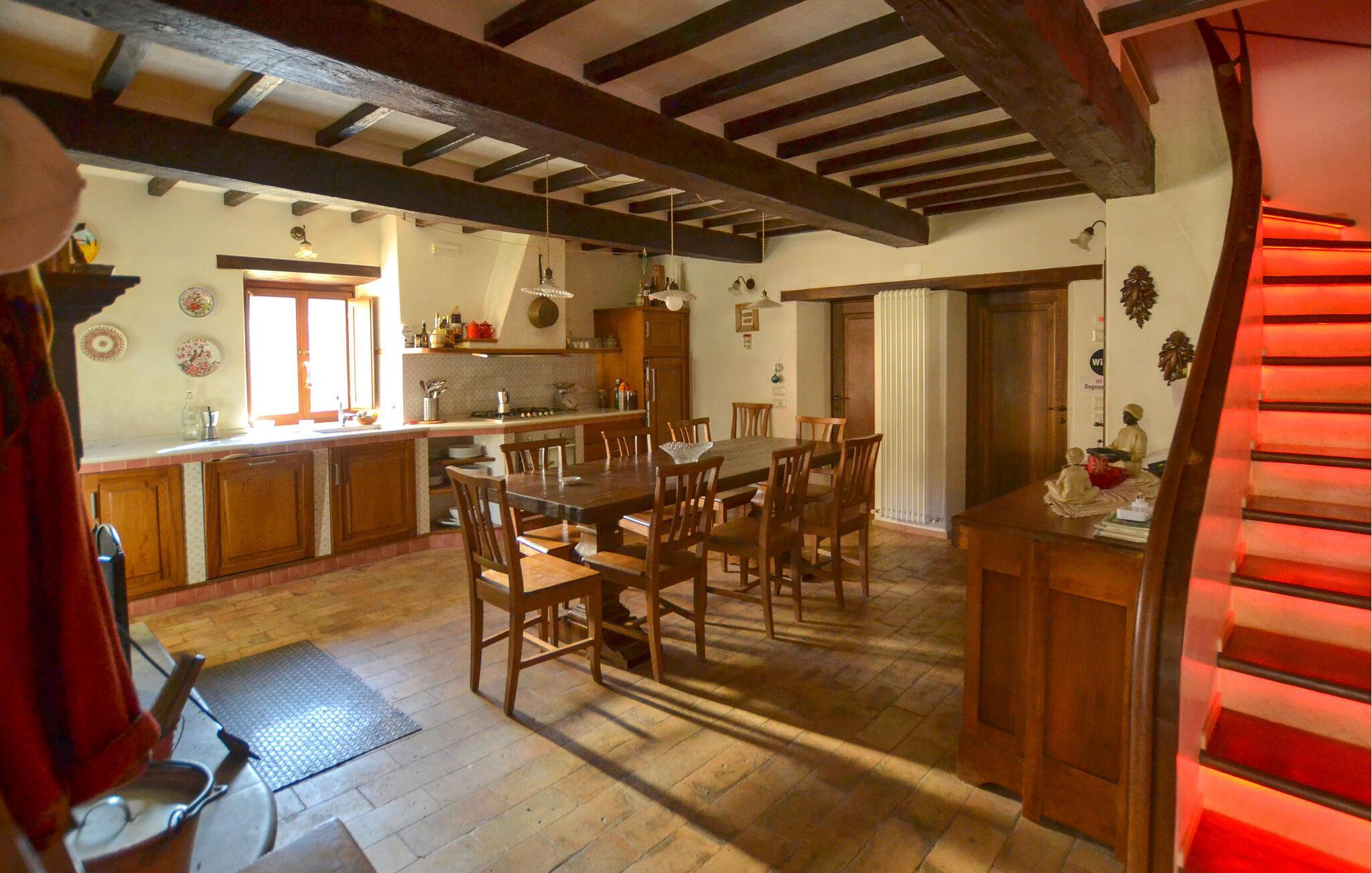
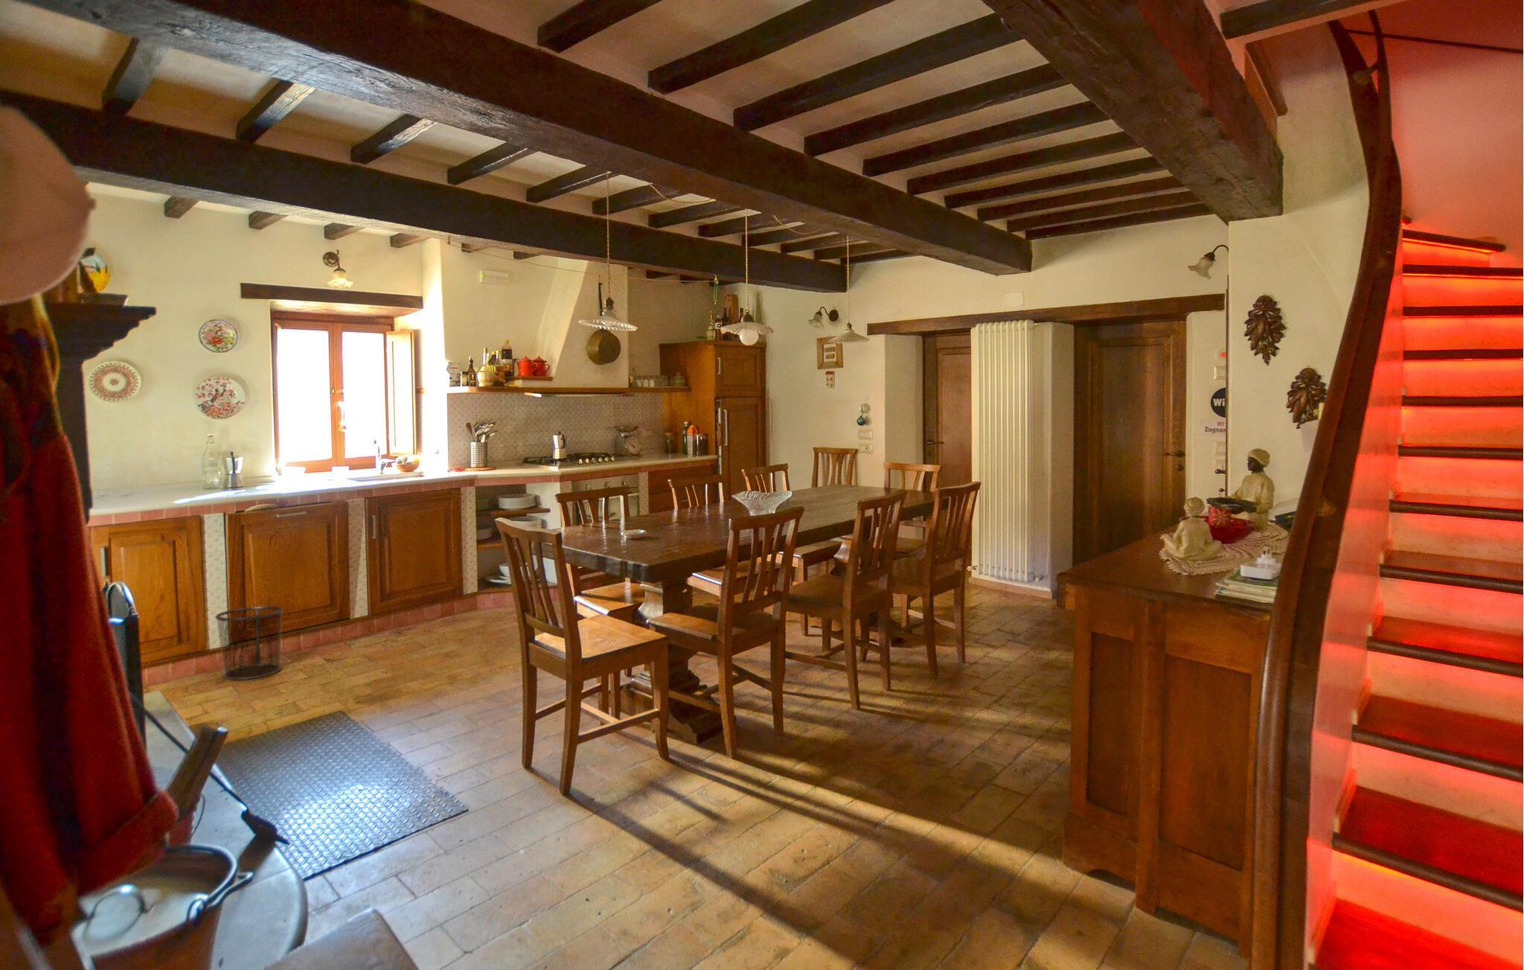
+ waste bin [214,606,284,680]
